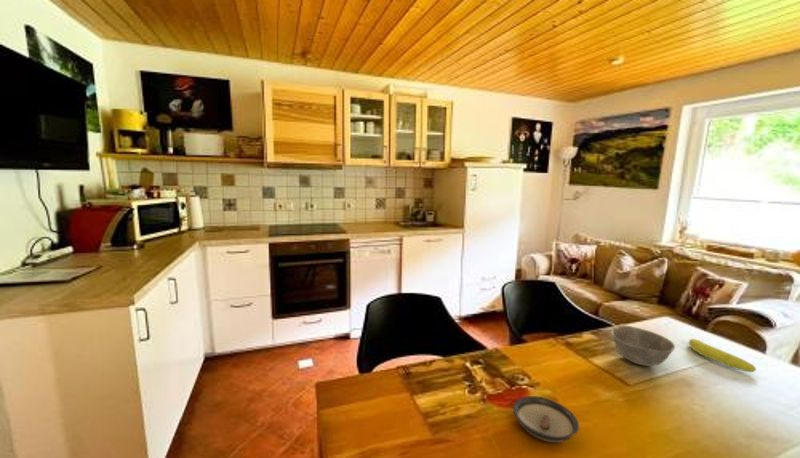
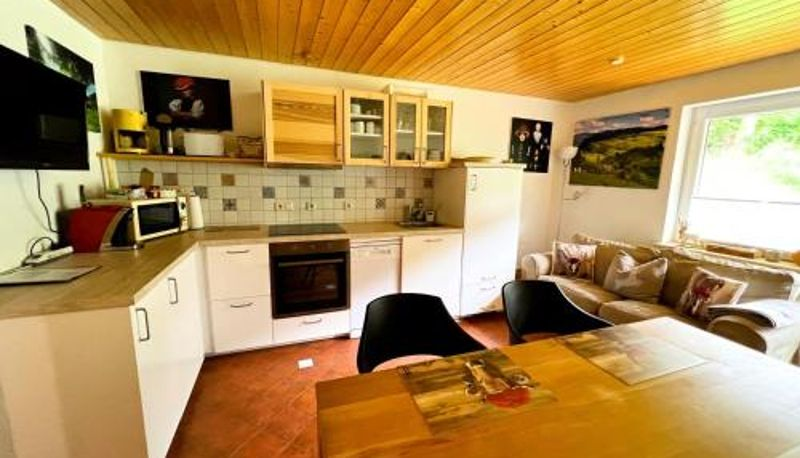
- saucer [512,395,580,443]
- fruit [688,338,757,373]
- bowl [610,325,676,367]
